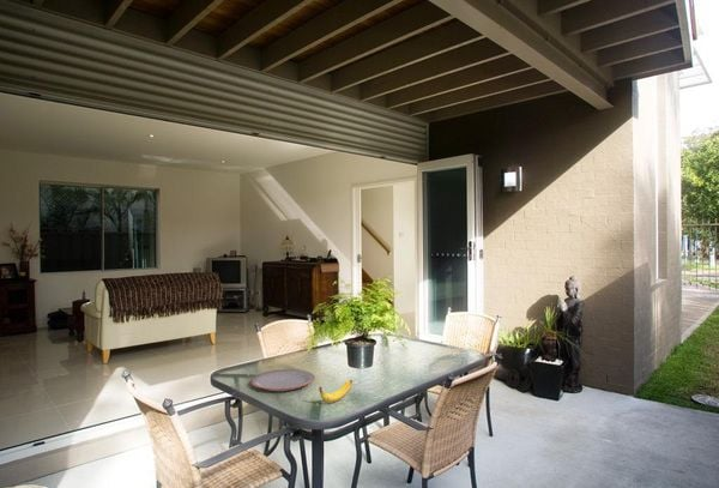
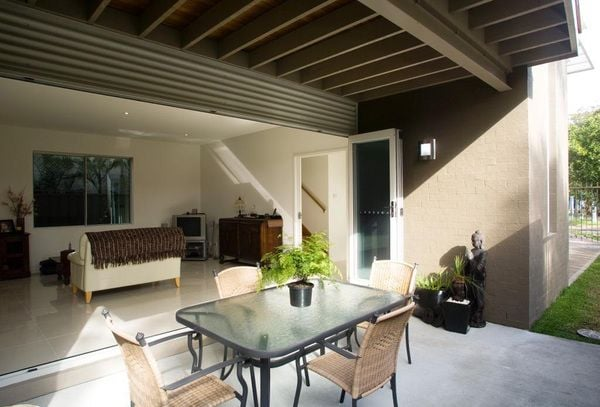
- plate [249,368,316,392]
- banana [318,379,354,404]
